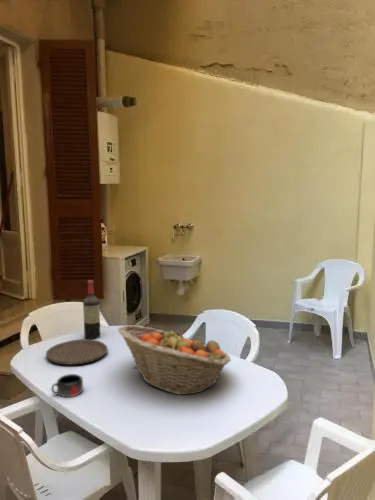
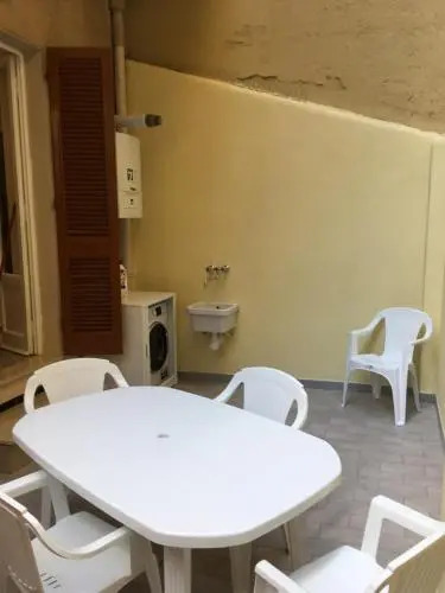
- fruit basket [117,324,232,396]
- wine bottle [82,279,101,340]
- mug [50,373,84,398]
- plate [45,338,109,365]
